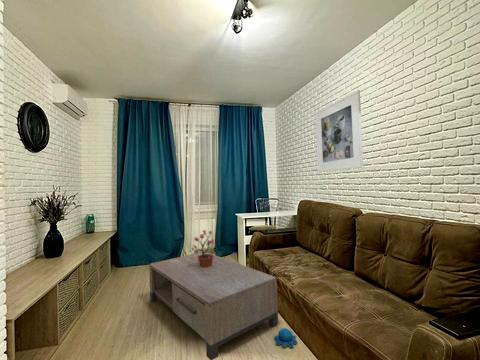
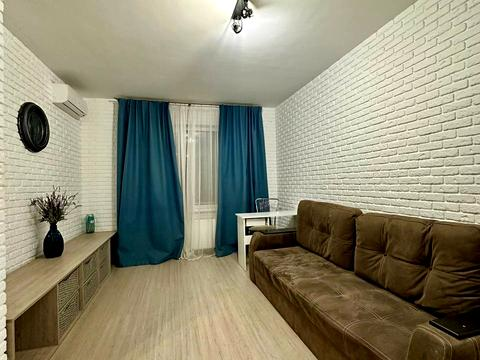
- plush toy [274,327,298,348]
- potted plant [190,229,216,271]
- coffee table [148,251,279,360]
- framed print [315,89,364,173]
